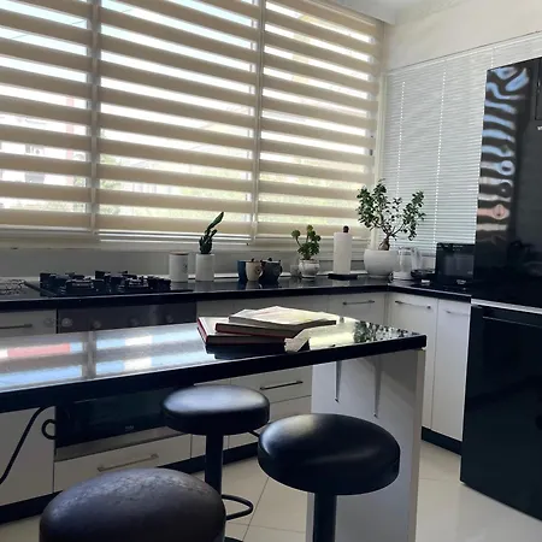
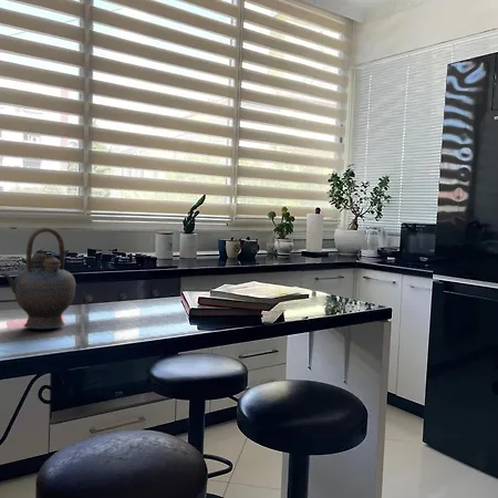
+ teapot [0,227,76,331]
